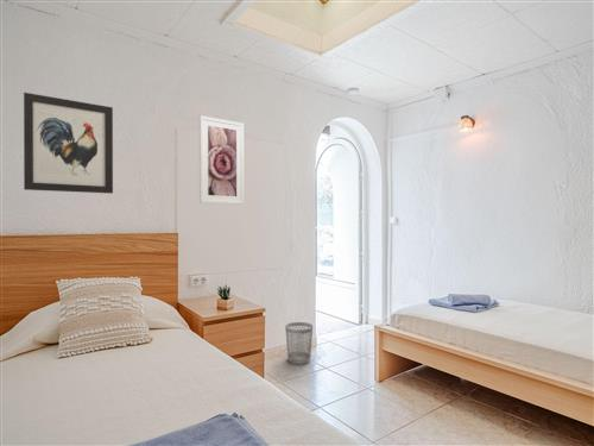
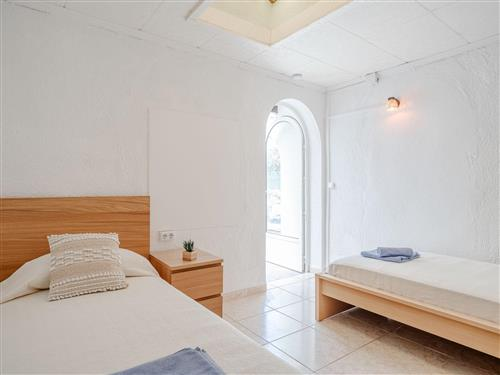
- wastebasket [284,321,314,365]
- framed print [198,114,245,206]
- wall art [23,92,114,195]
